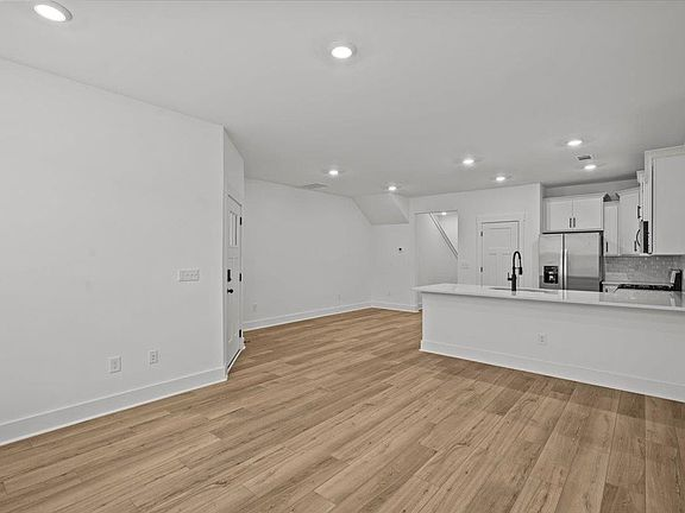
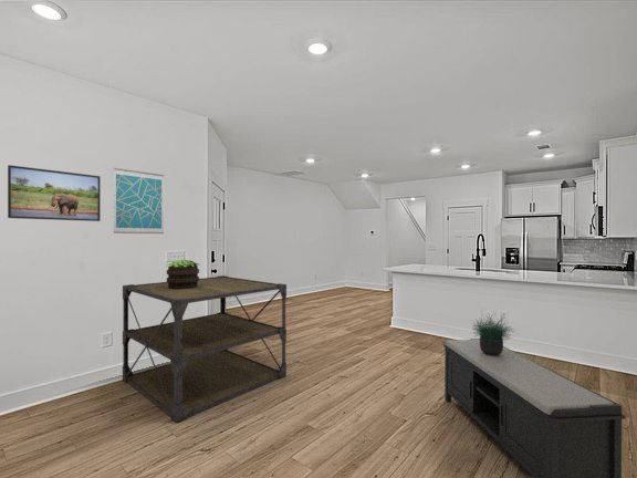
+ bench [442,337,627,478]
+ potted plant [165,259,201,289]
+ wall art [113,167,165,235]
+ shelving unit [122,274,288,424]
+ potted plant [472,308,519,355]
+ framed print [7,164,102,222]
